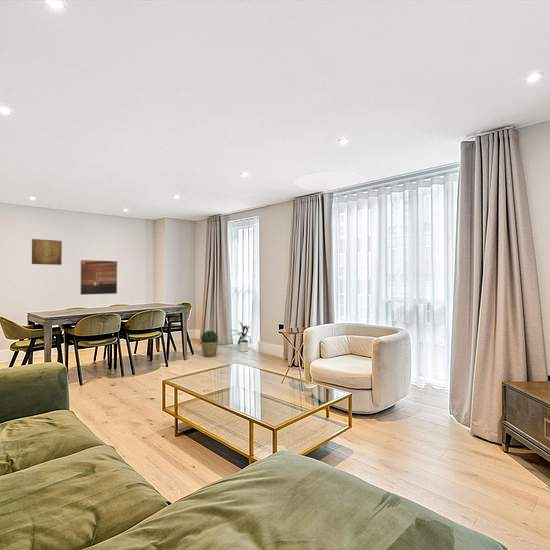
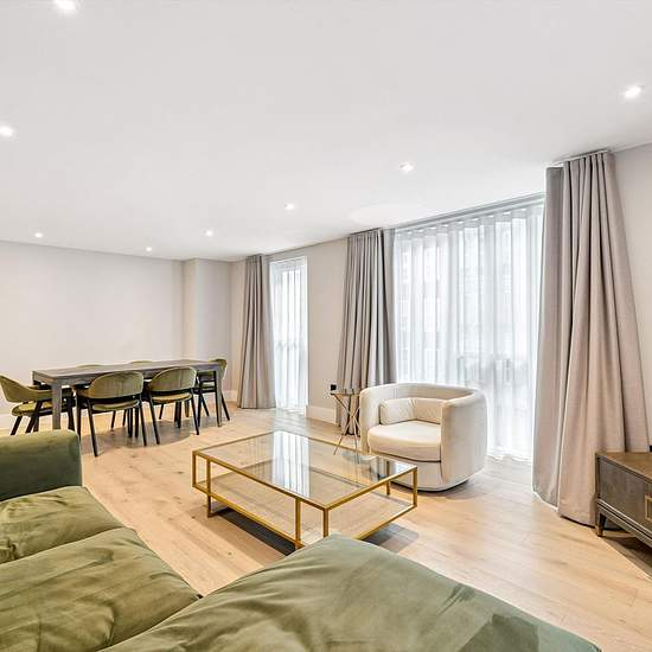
- wall art [31,238,63,266]
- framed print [79,259,118,296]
- house plant [229,320,252,353]
- potted plant [200,330,219,358]
